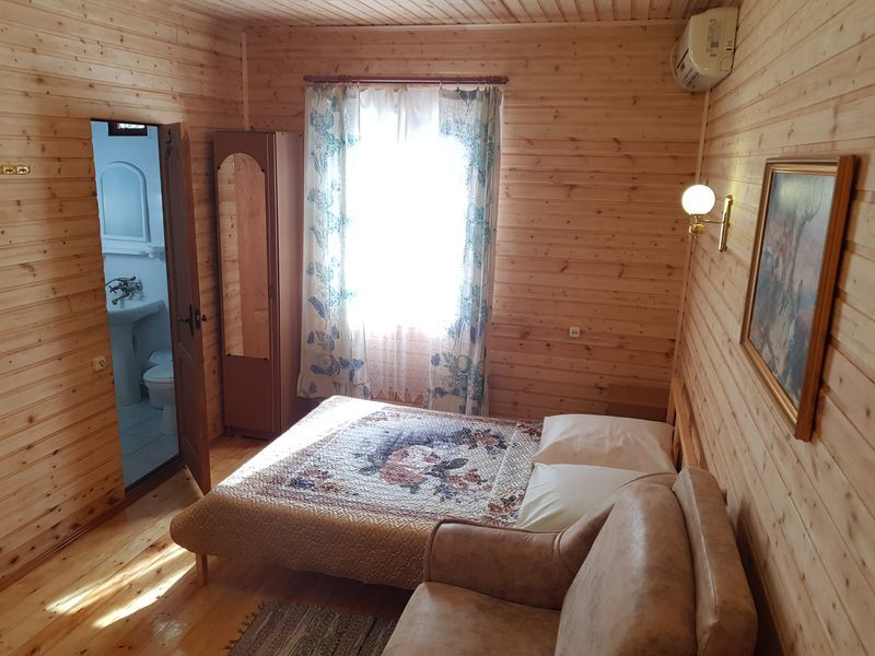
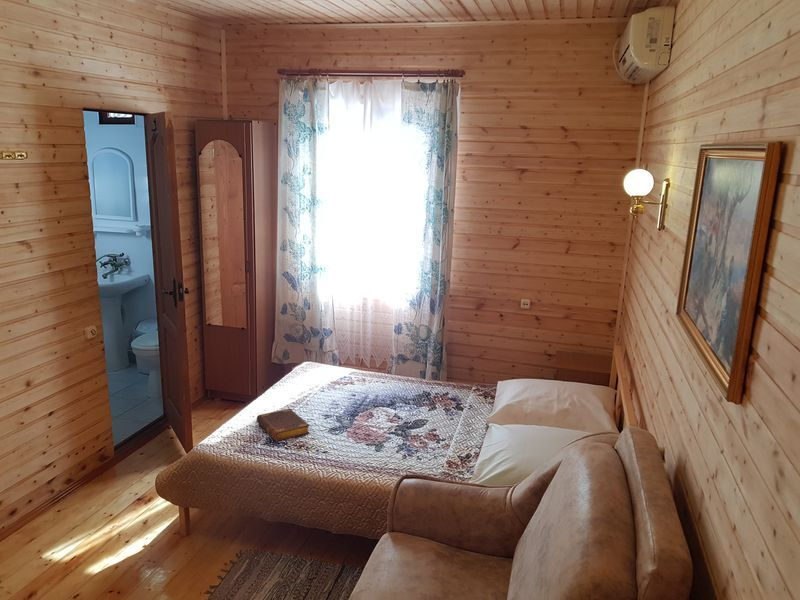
+ book [256,408,310,442]
